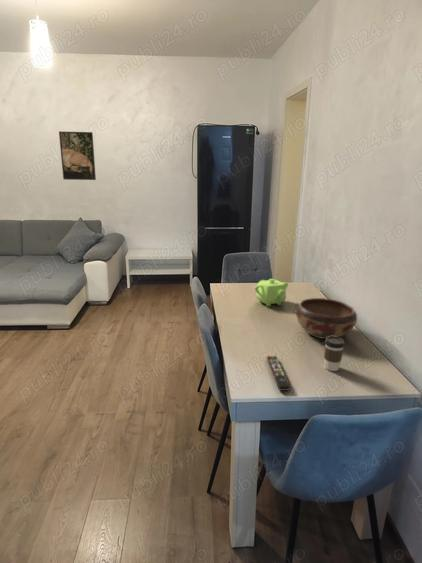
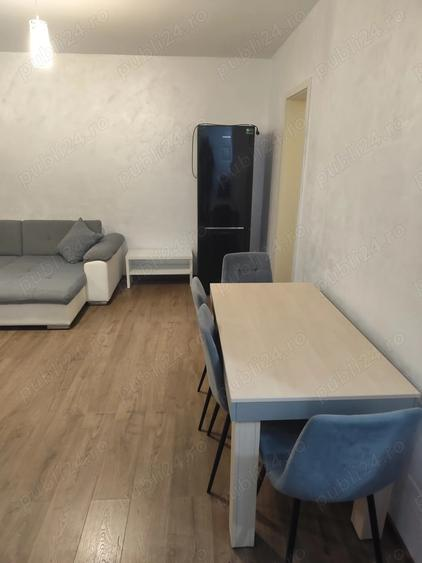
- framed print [58,130,97,181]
- teapot [254,278,289,307]
- decorative bowl [295,297,358,340]
- remote control [266,355,291,392]
- coffee cup [323,336,346,372]
